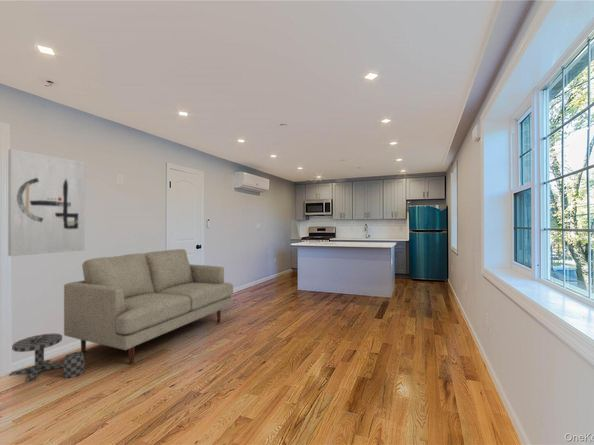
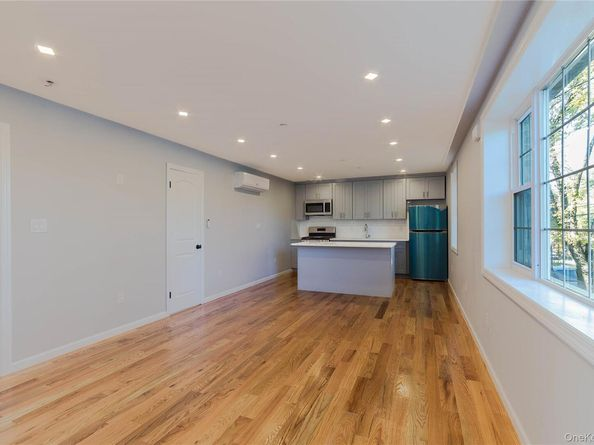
- pedestal table [8,332,86,383]
- sofa [63,248,234,366]
- wall art [7,148,85,257]
